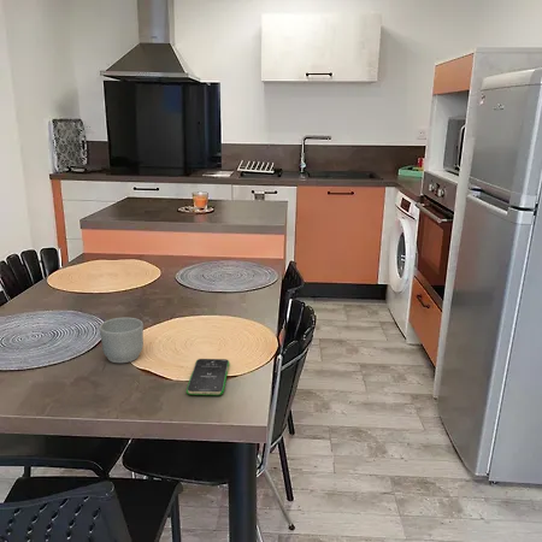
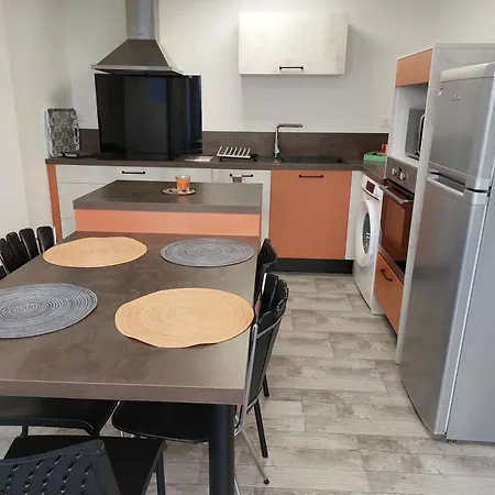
- smartphone [185,358,230,396]
- mug [99,317,145,364]
